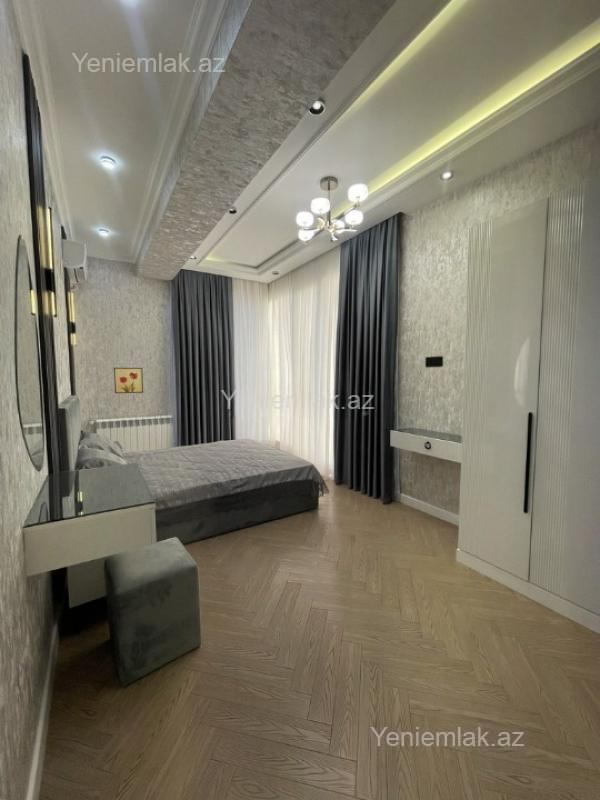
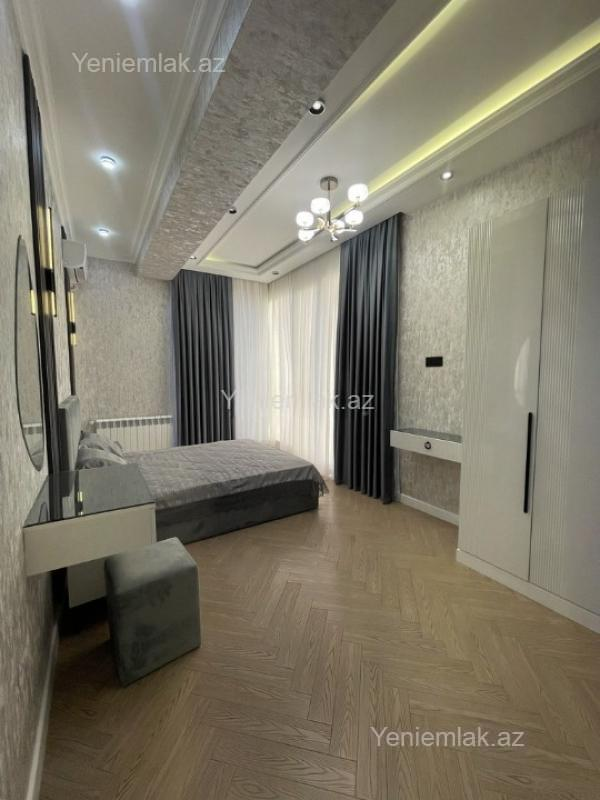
- wall art [113,367,144,394]
